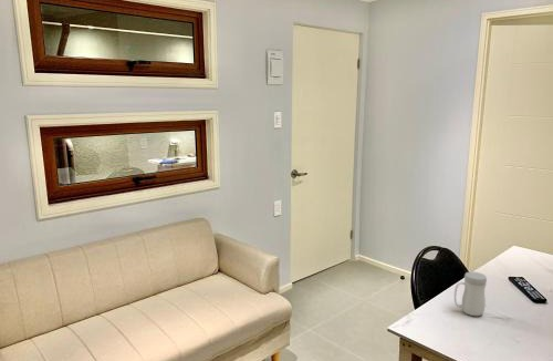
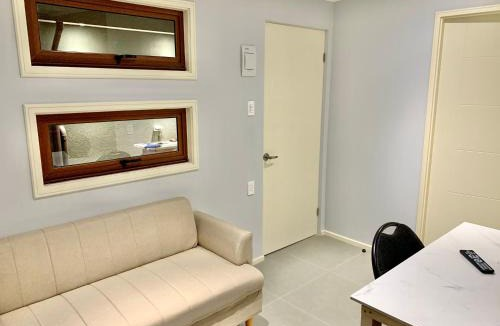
- mug [453,271,488,317]
